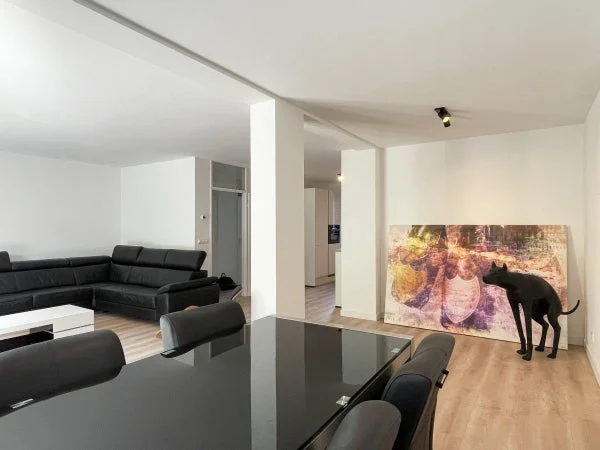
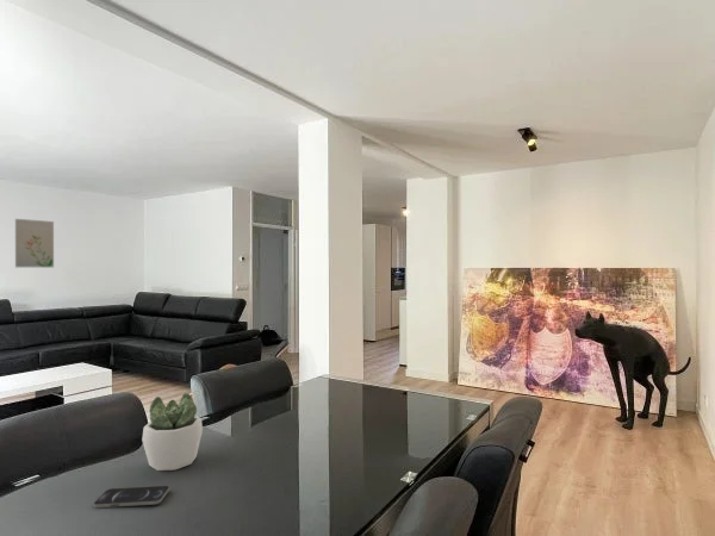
+ smartphone [93,485,170,509]
+ succulent plant [141,392,204,472]
+ wall art [14,218,55,268]
